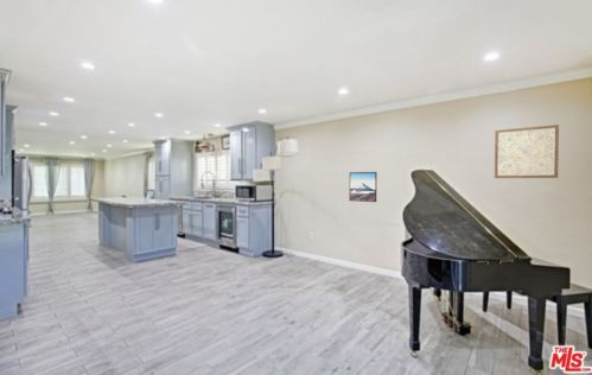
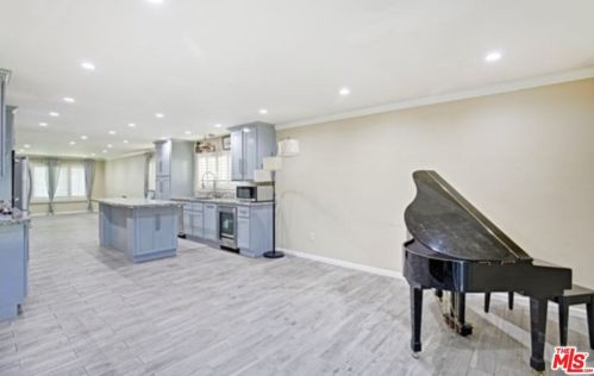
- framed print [349,171,378,203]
- wall art [494,123,560,179]
